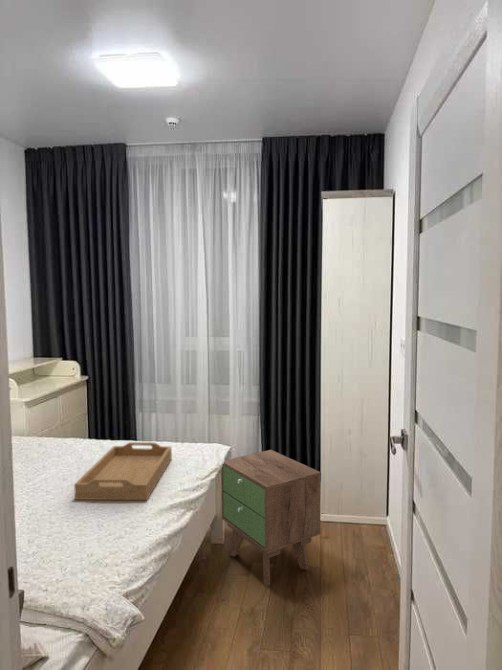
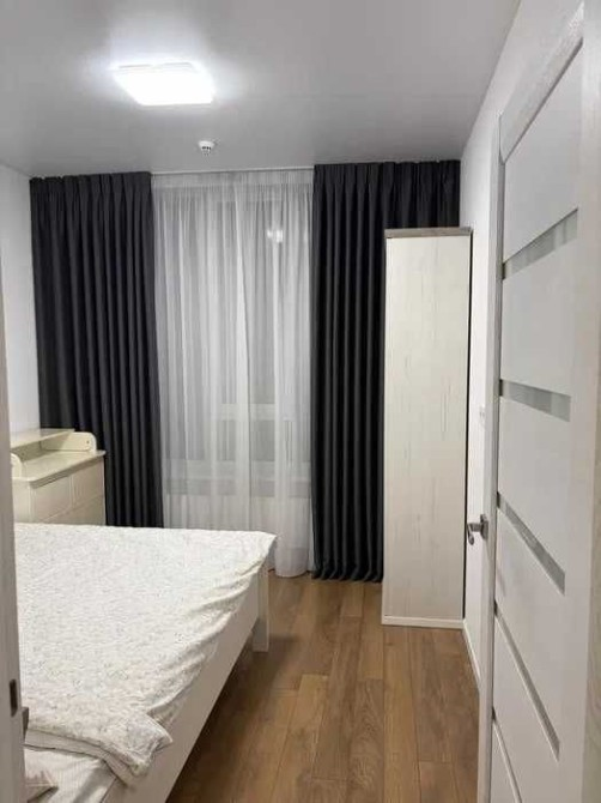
- serving tray [73,441,173,501]
- nightstand [220,449,322,587]
